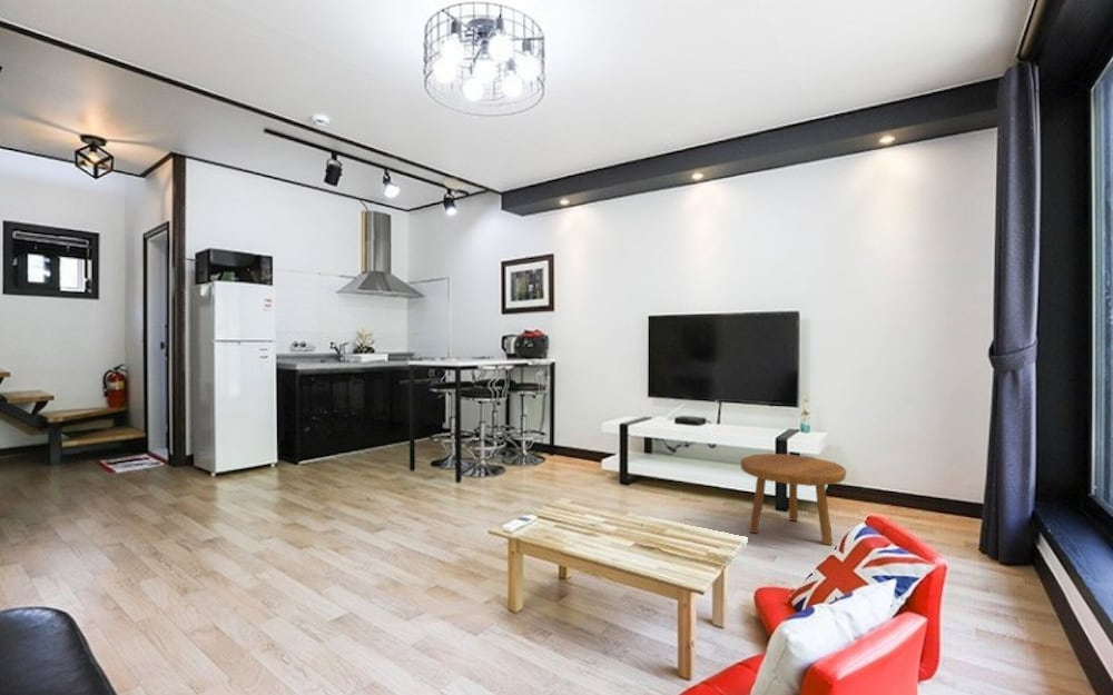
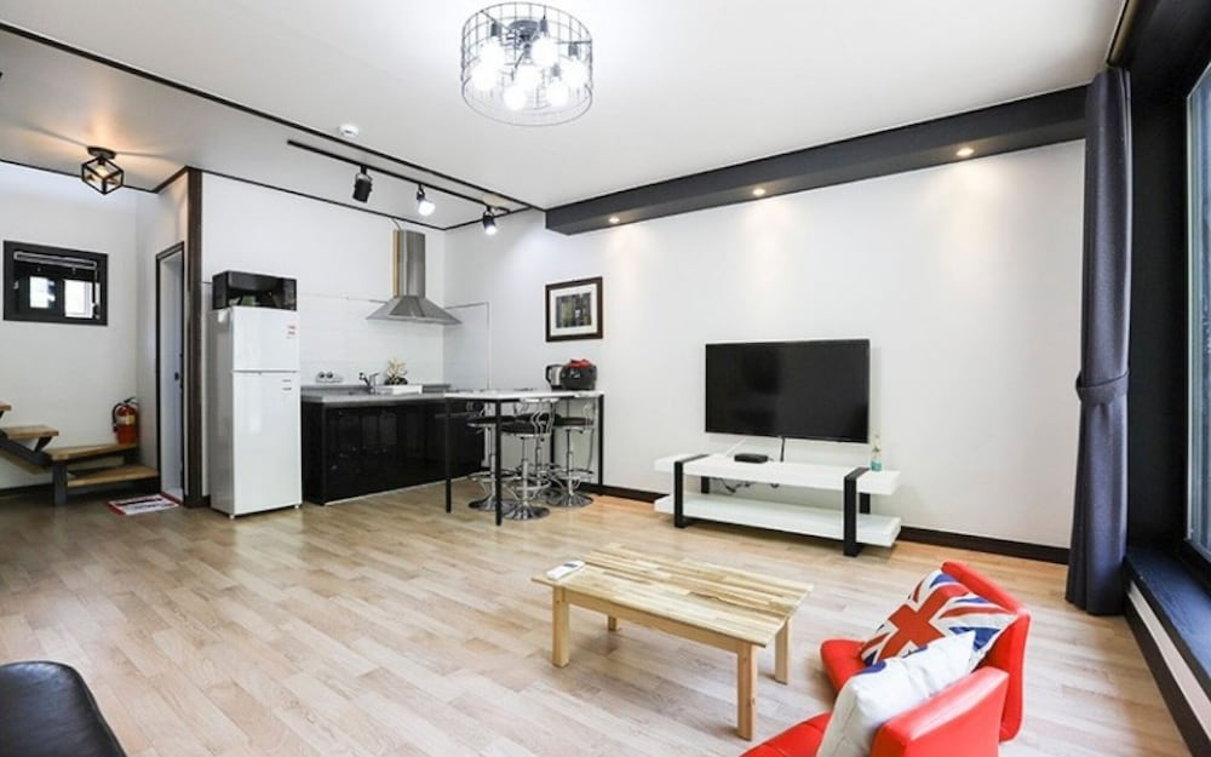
- footstool [740,453,847,546]
